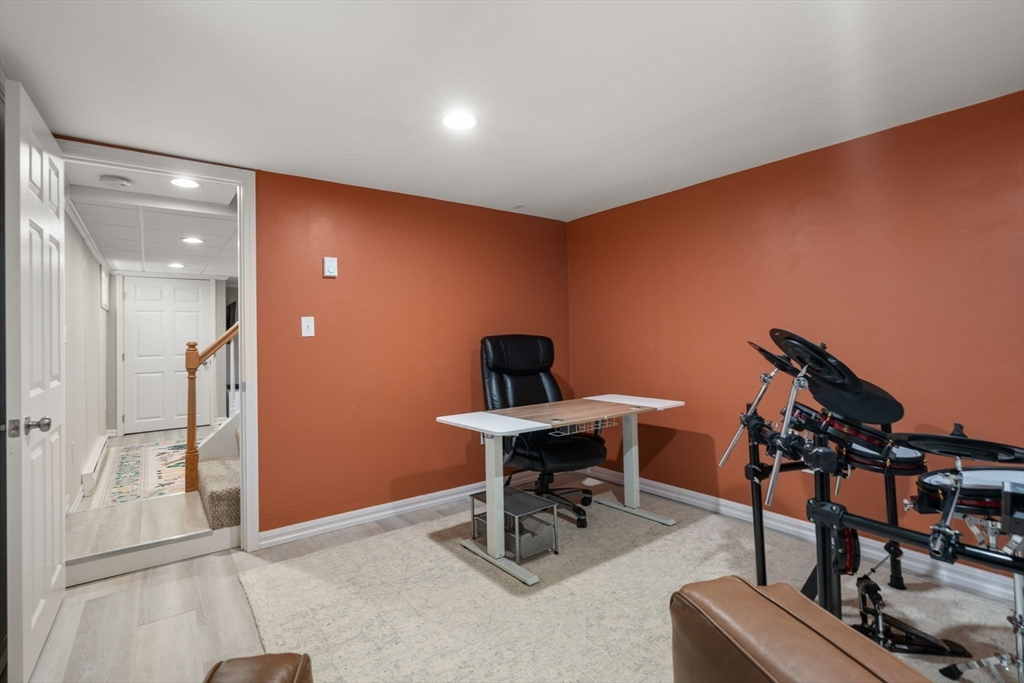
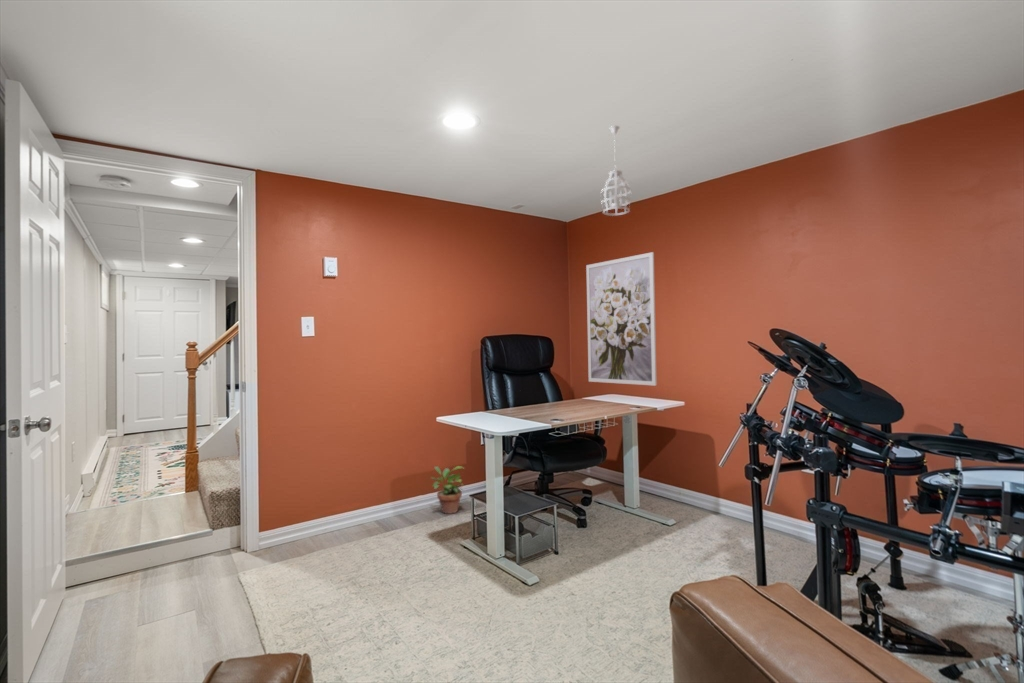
+ pendant light [600,125,633,217]
+ potted plant [430,465,466,515]
+ wall art [585,251,658,387]
